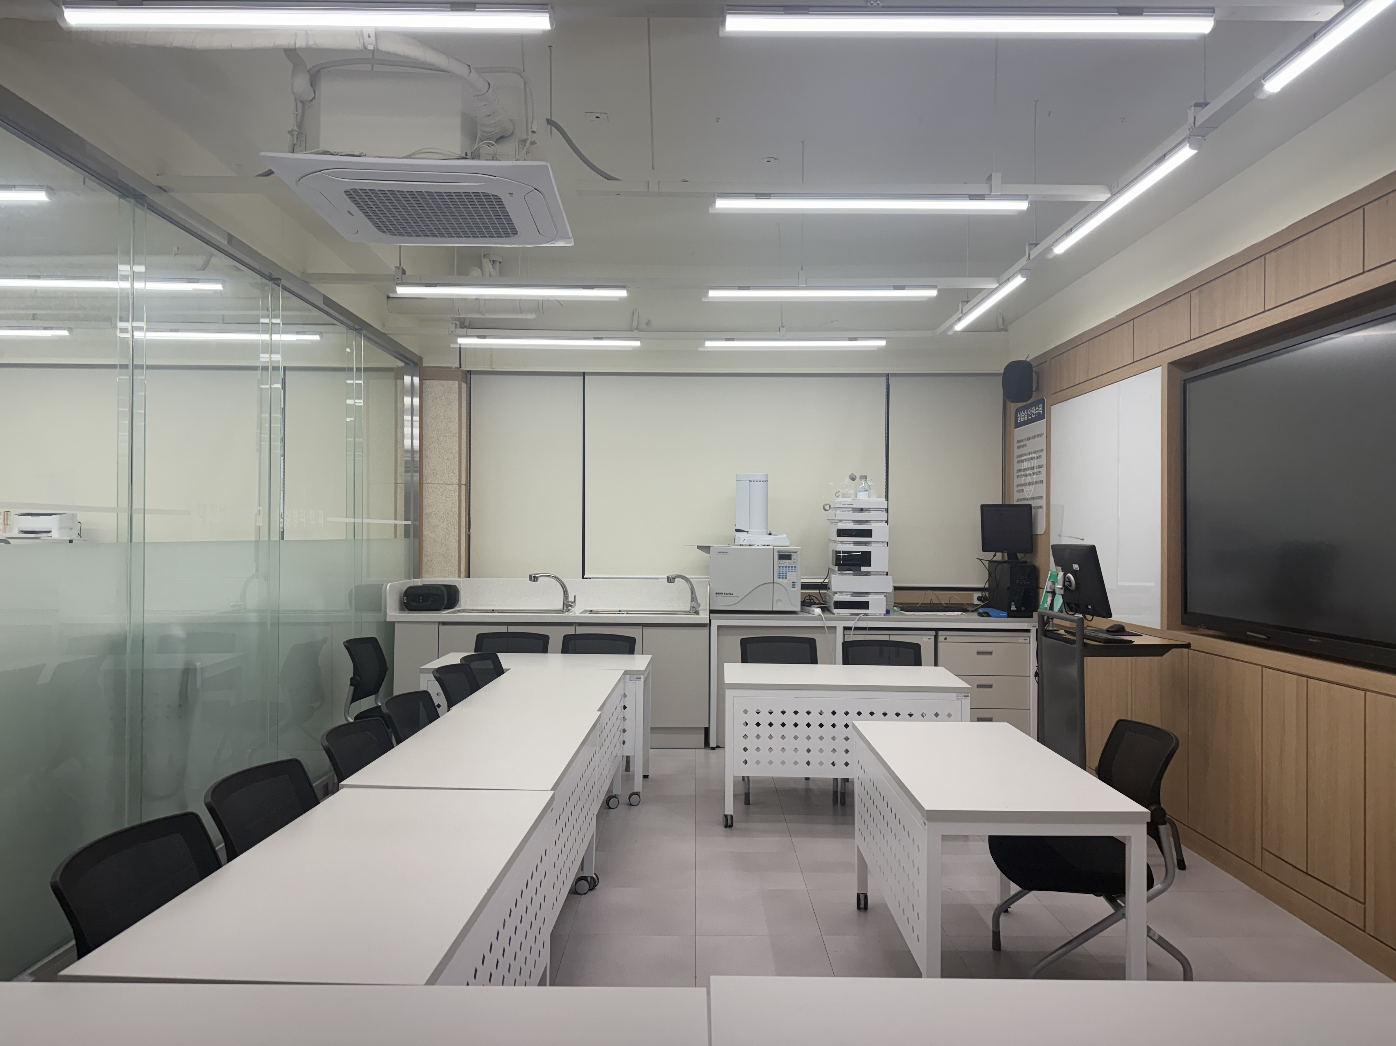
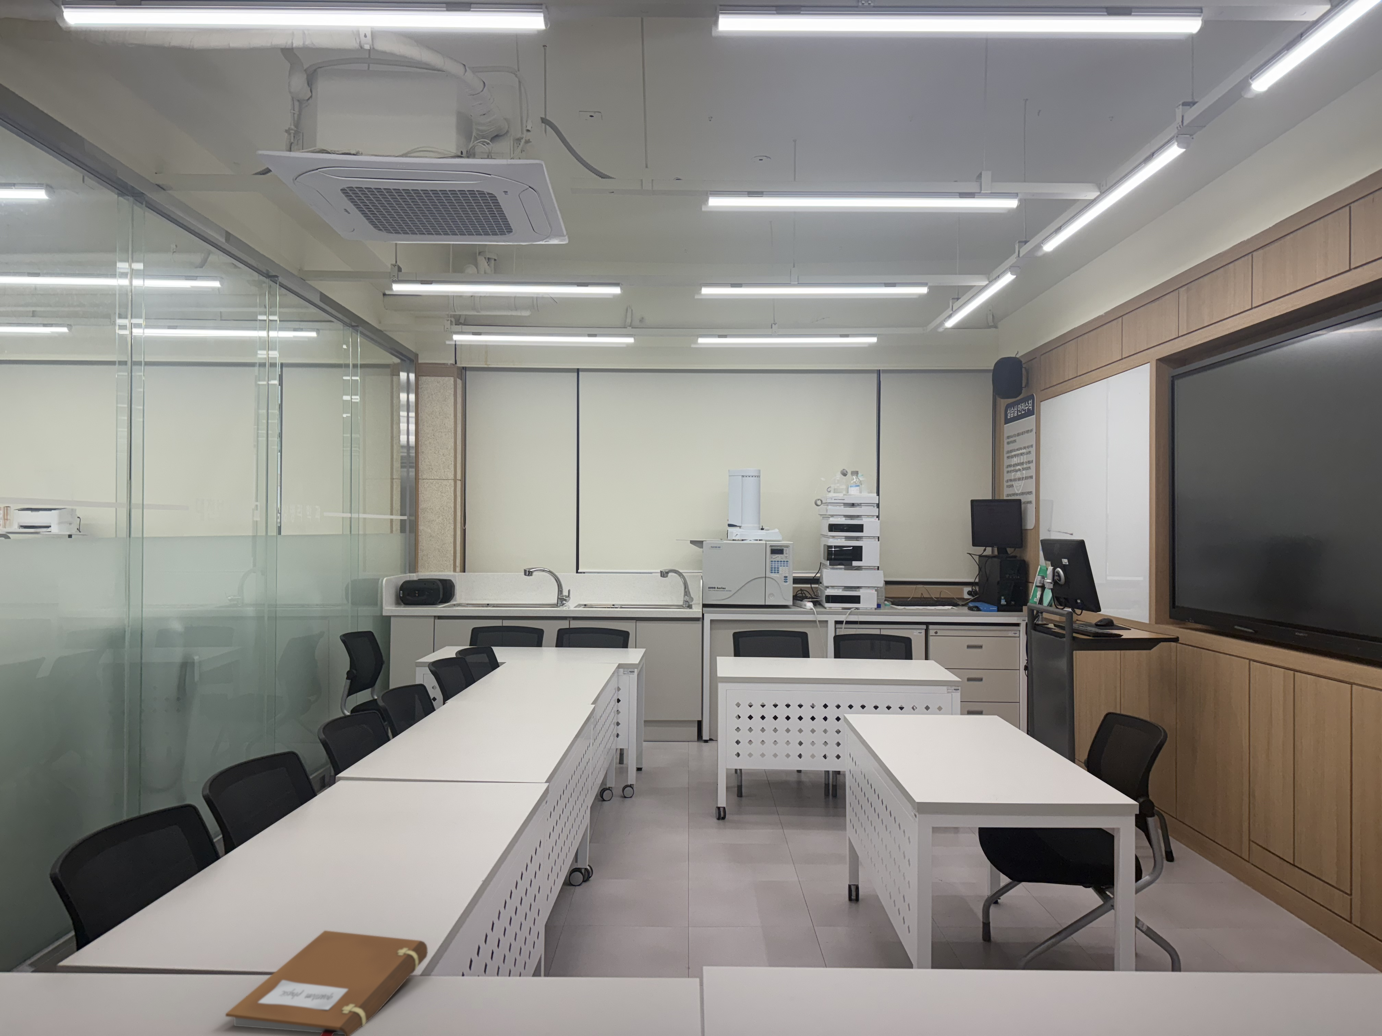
+ notebook [225,930,428,1036]
